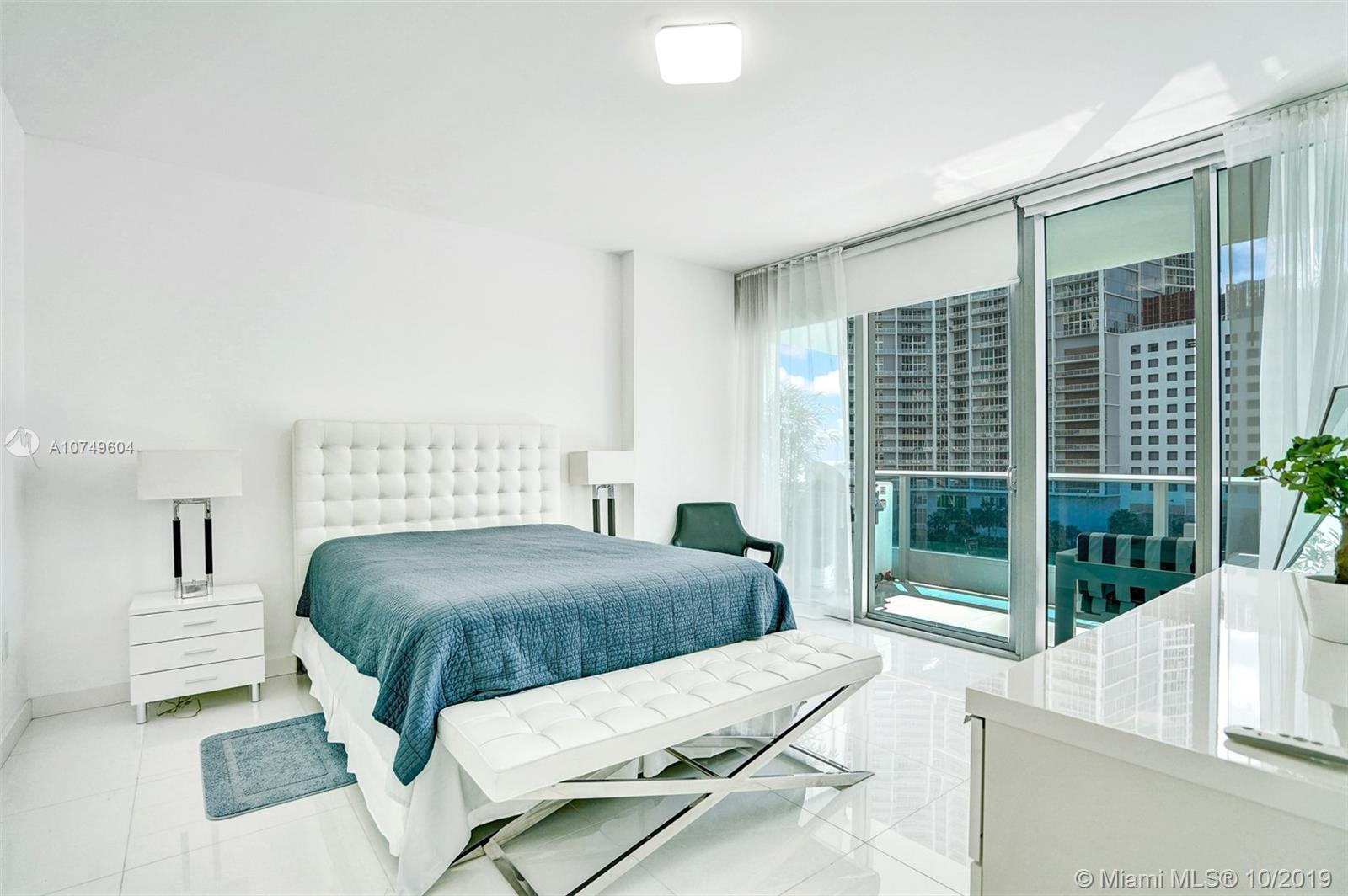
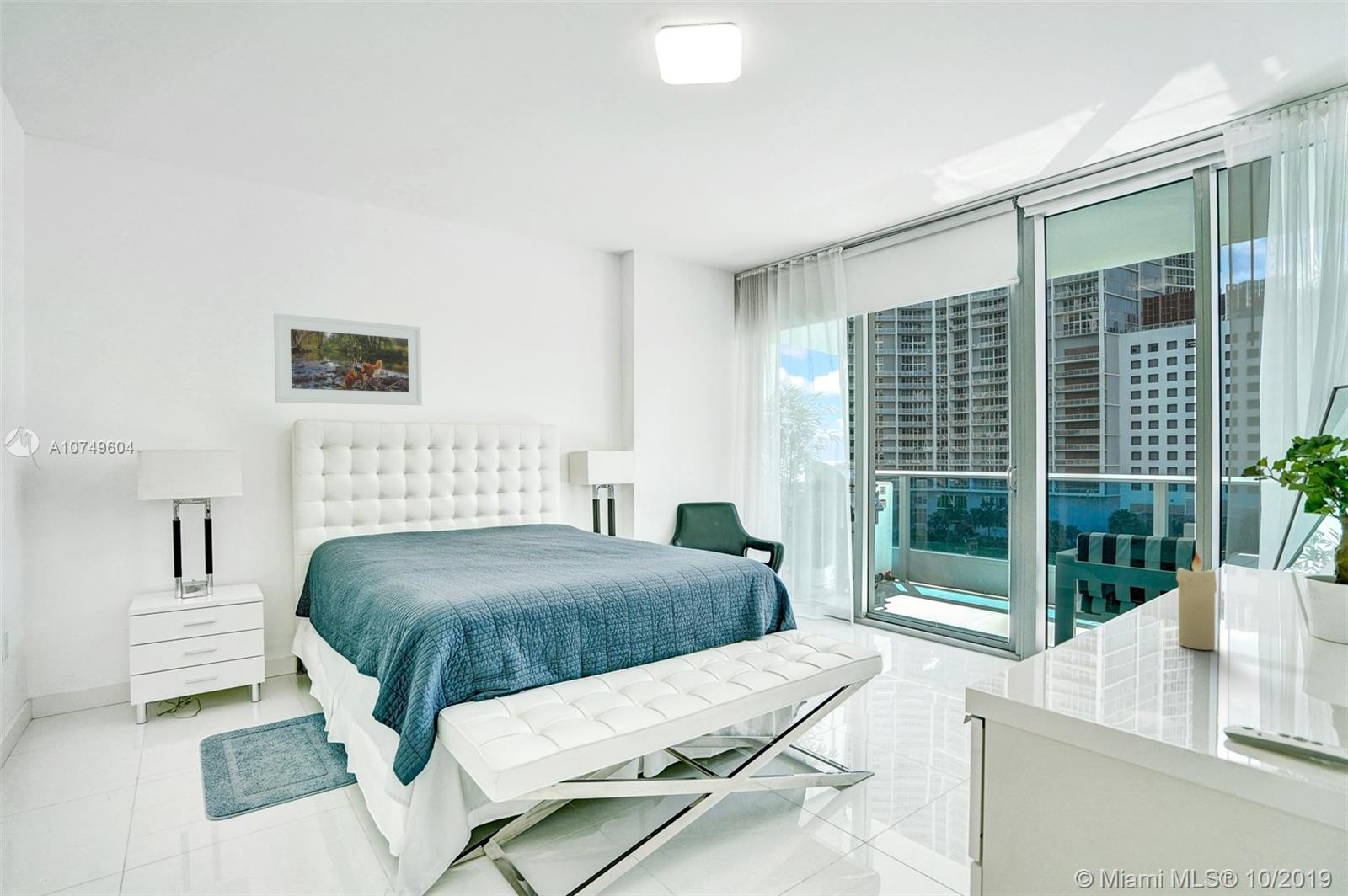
+ candle [1175,552,1217,651]
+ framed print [273,312,423,406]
